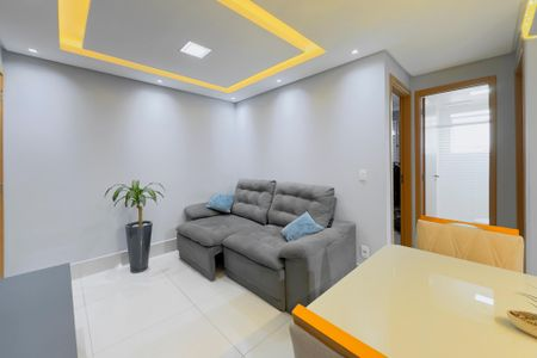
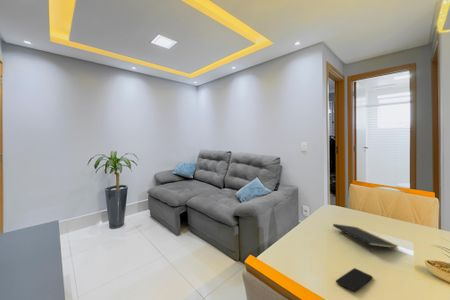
+ smartphone [335,267,374,294]
+ notepad [332,223,399,254]
